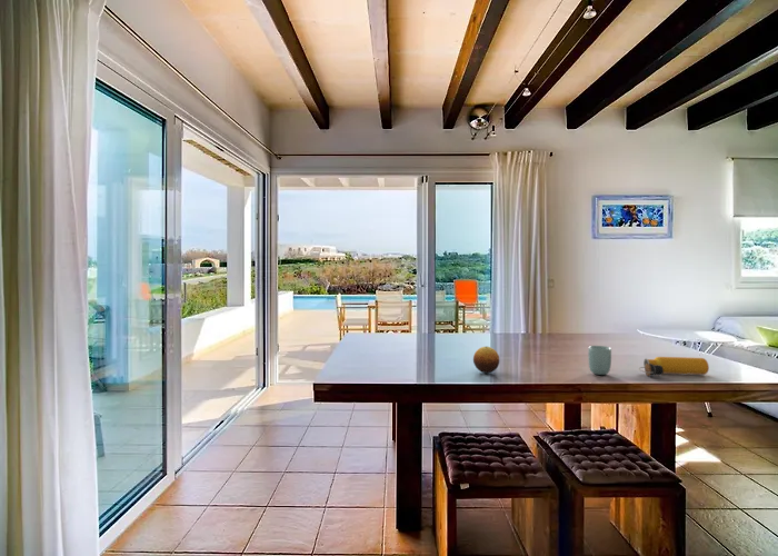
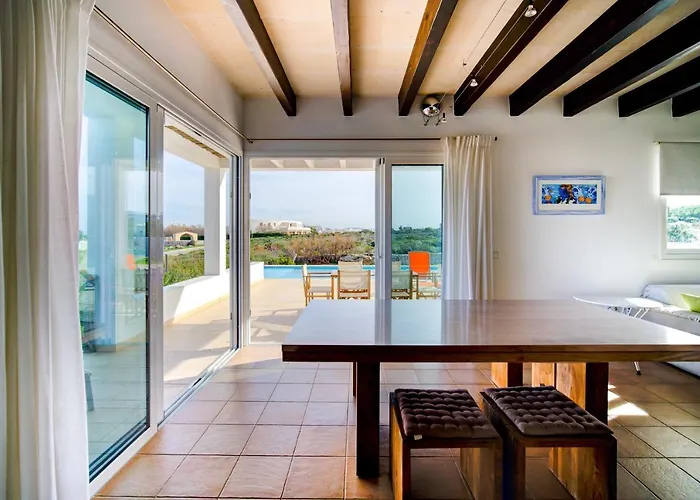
- water bottle [638,356,710,377]
- cup [587,345,612,376]
- fruit [472,346,500,374]
